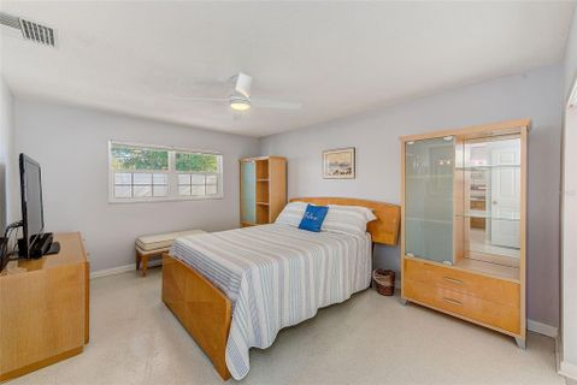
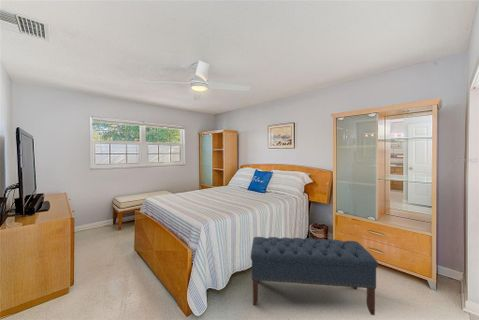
+ bench [250,236,379,316]
